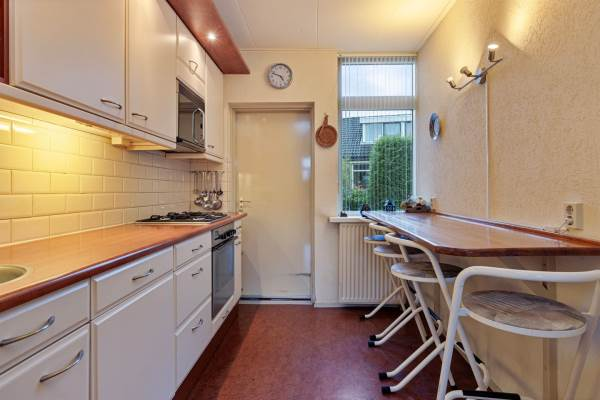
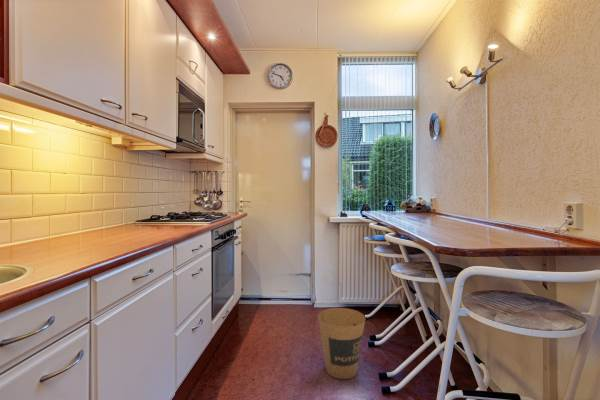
+ trash can [317,307,366,380]
